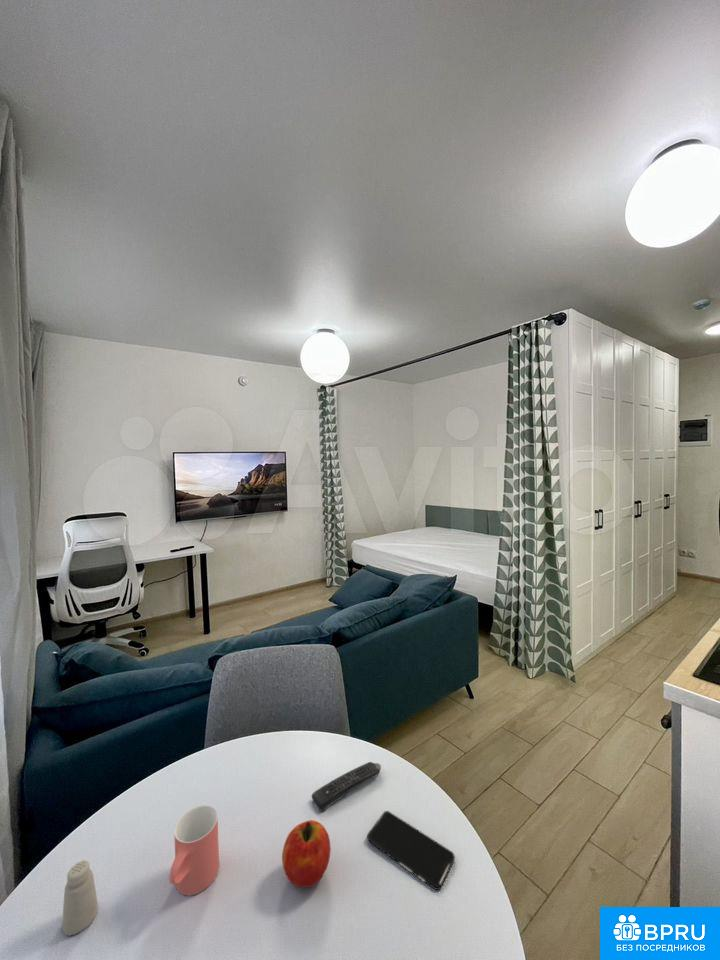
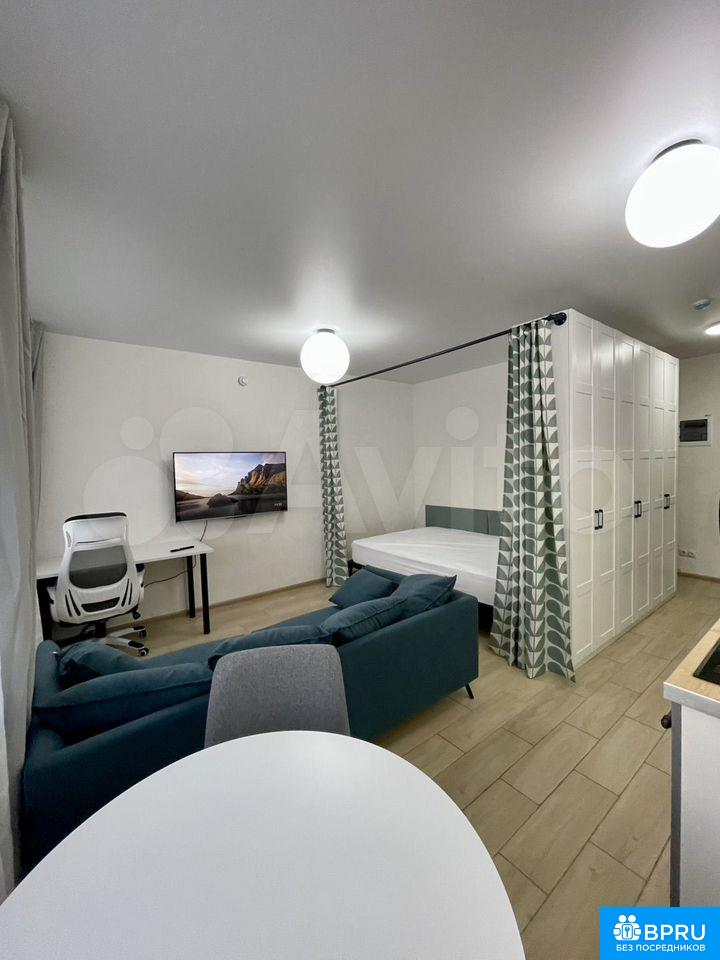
- remote control [311,761,382,813]
- fruit [281,819,332,889]
- saltshaker [61,859,99,936]
- smartphone [366,810,456,891]
- cup [169,804,220,896]
